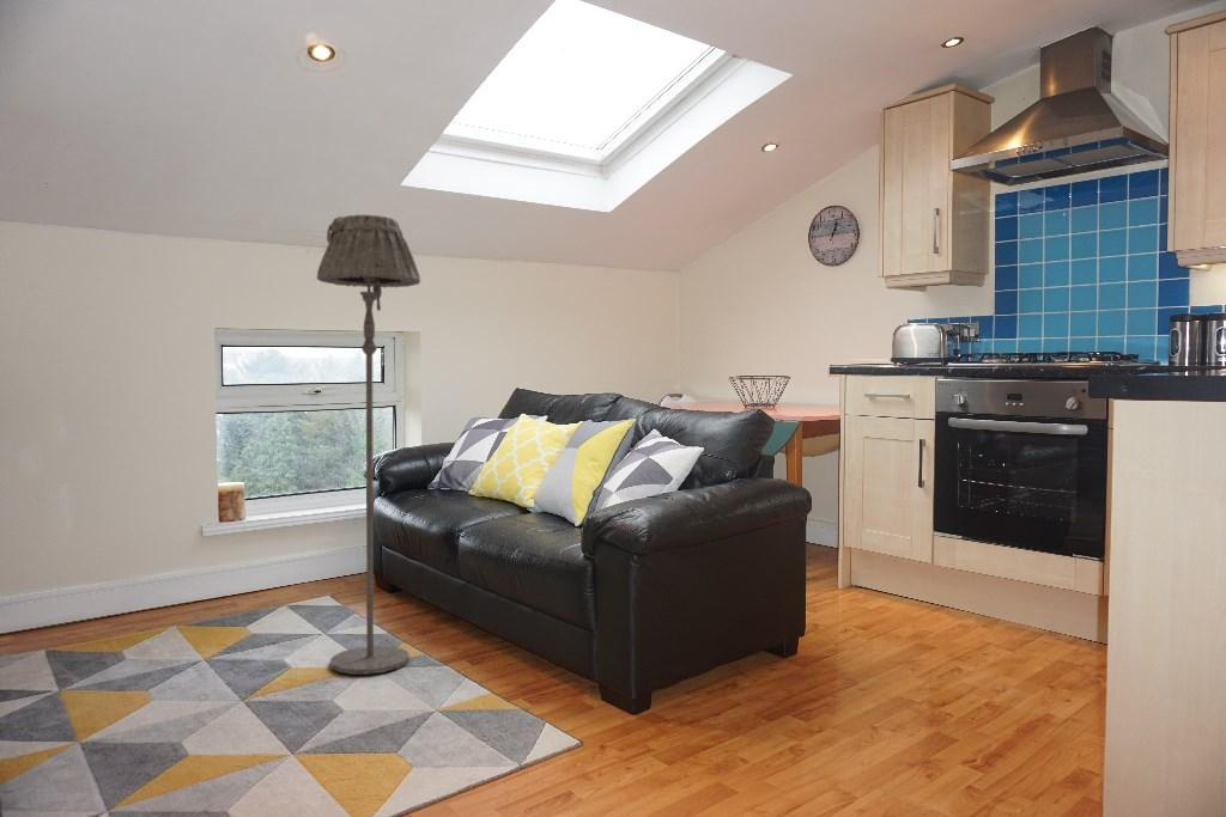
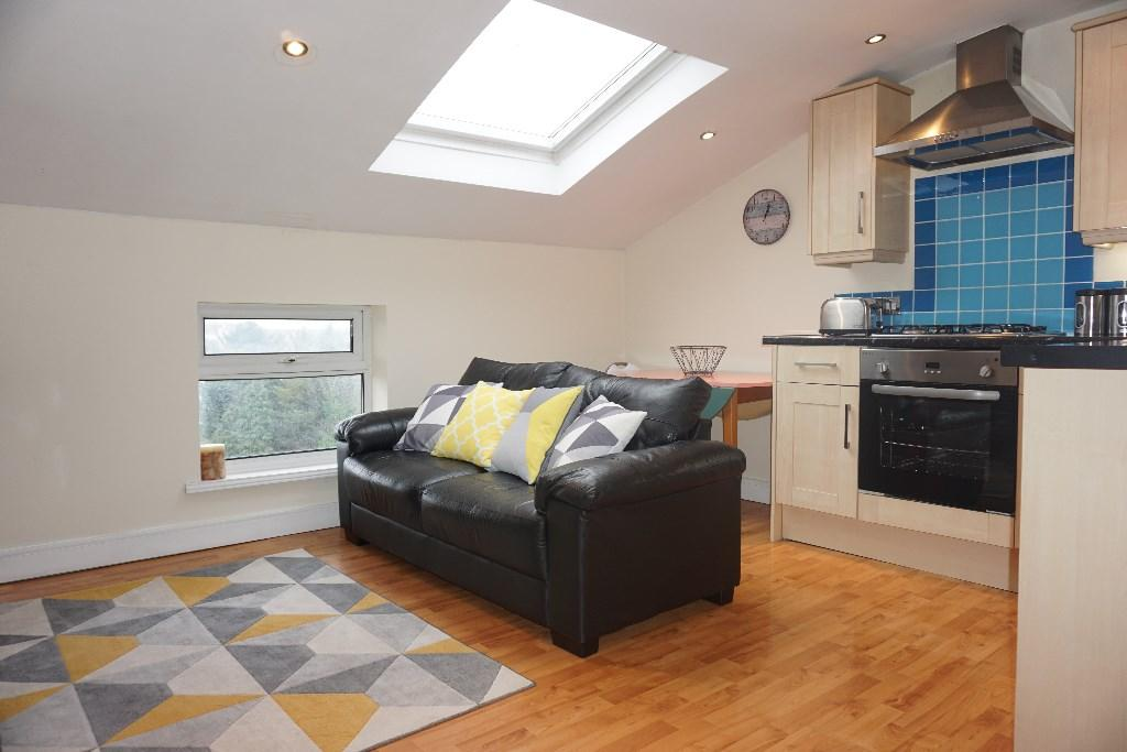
- floor lamp [316,213,421,676]
